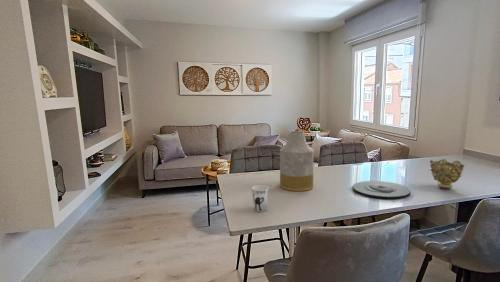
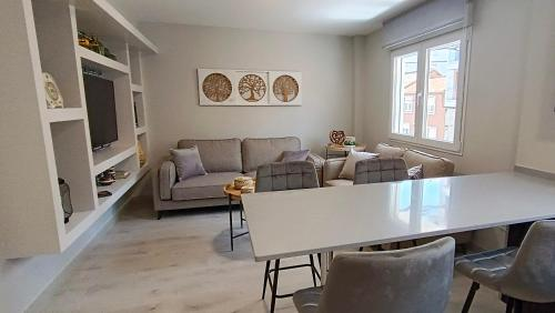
- plate [352,180,412,200]
- vase [279,130,315,192]
- decorative bowl [429,158,465,190]
- cup [251,184,270,213]
